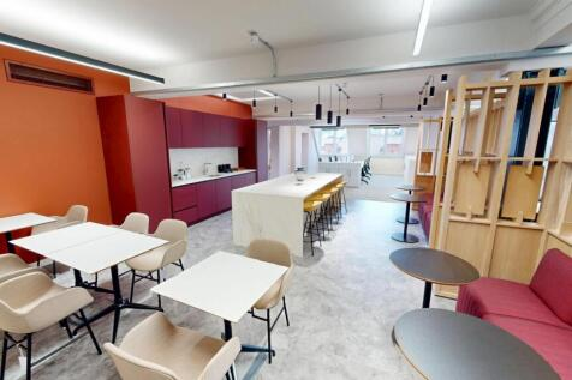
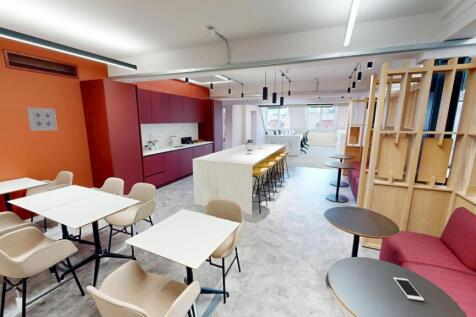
+ wall art [26,106,59,132]
+ cell phone [392,276,425,302]
